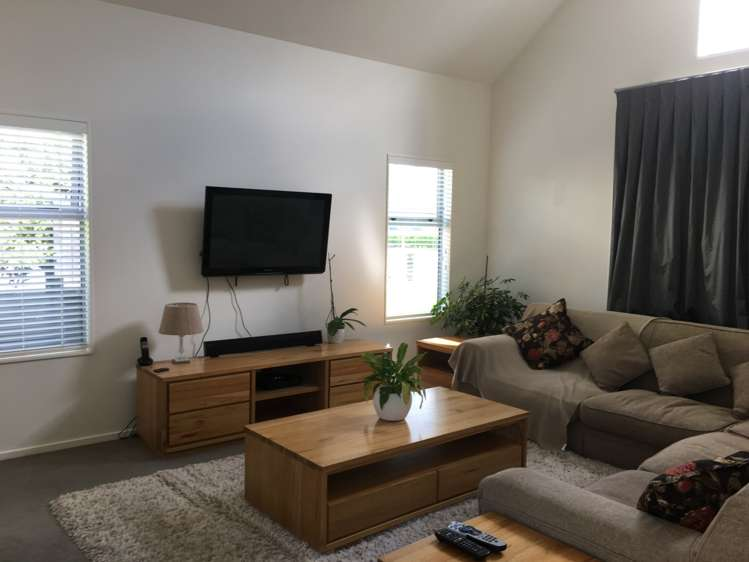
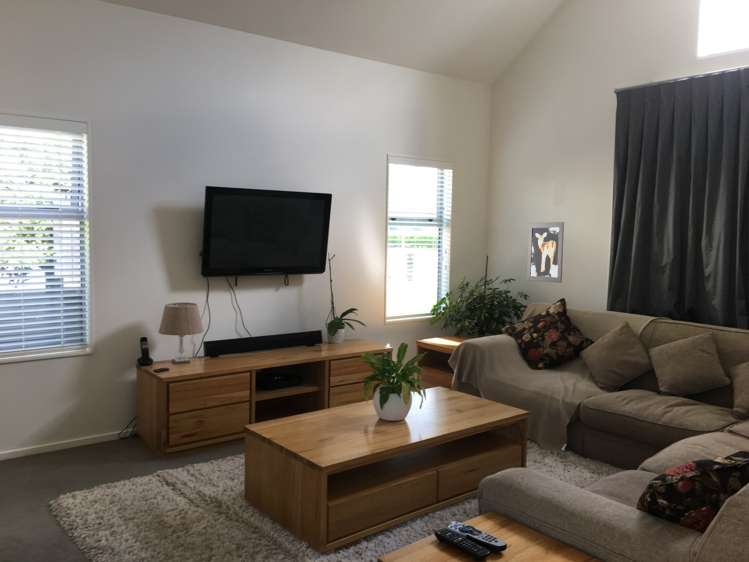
+ wall art [526,221,565,284]
